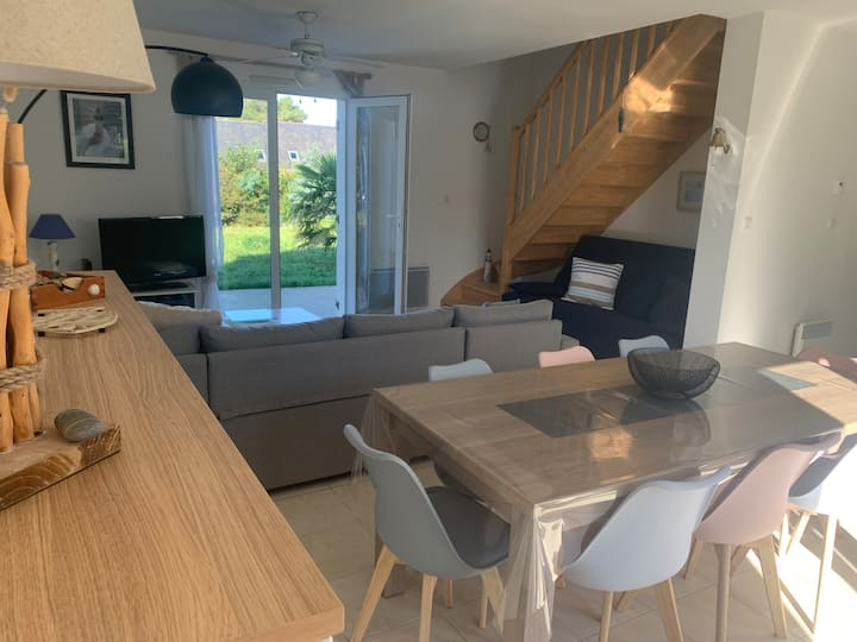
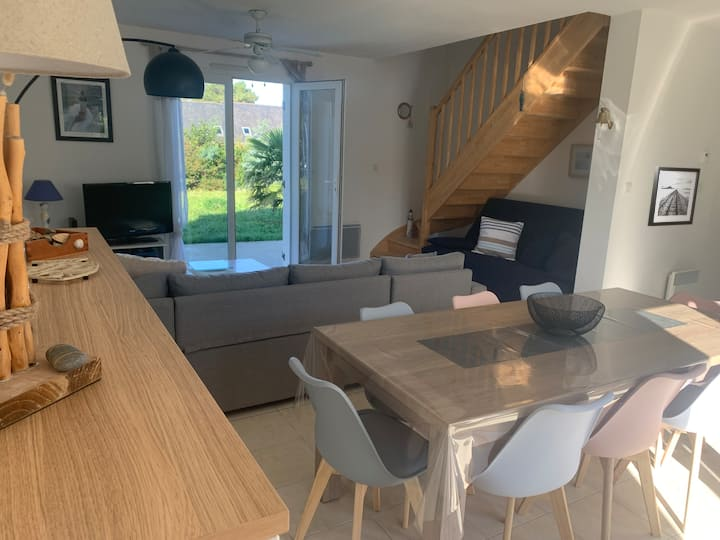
+ wall art [647,166,701,227]
